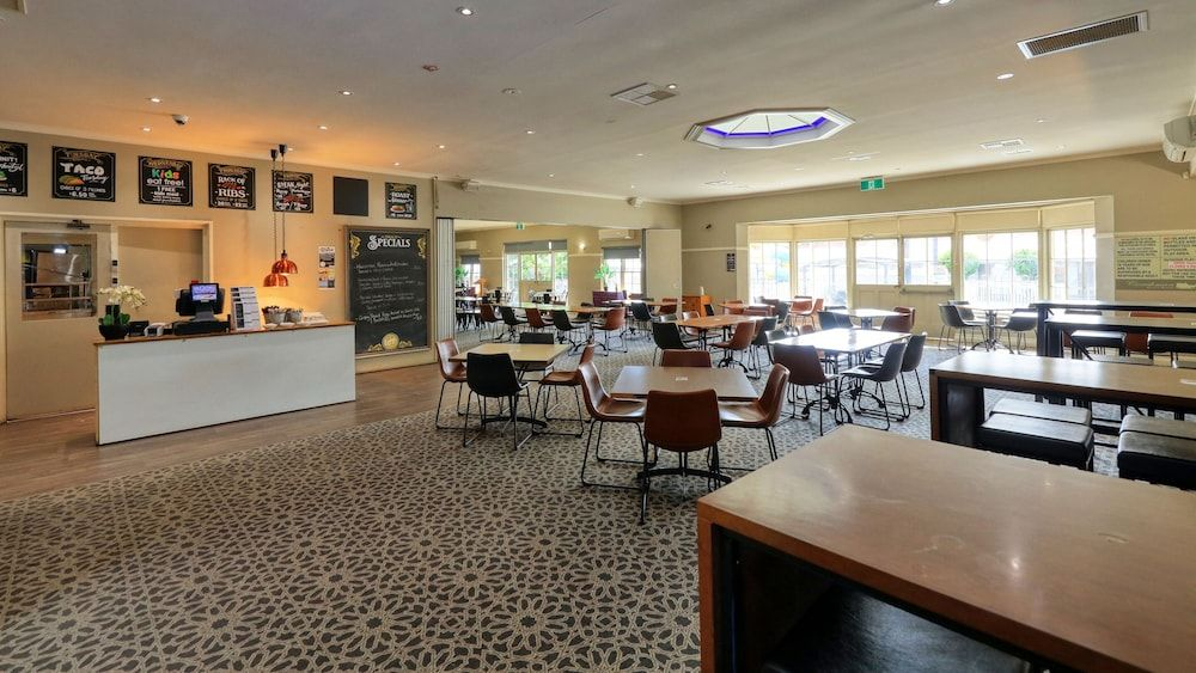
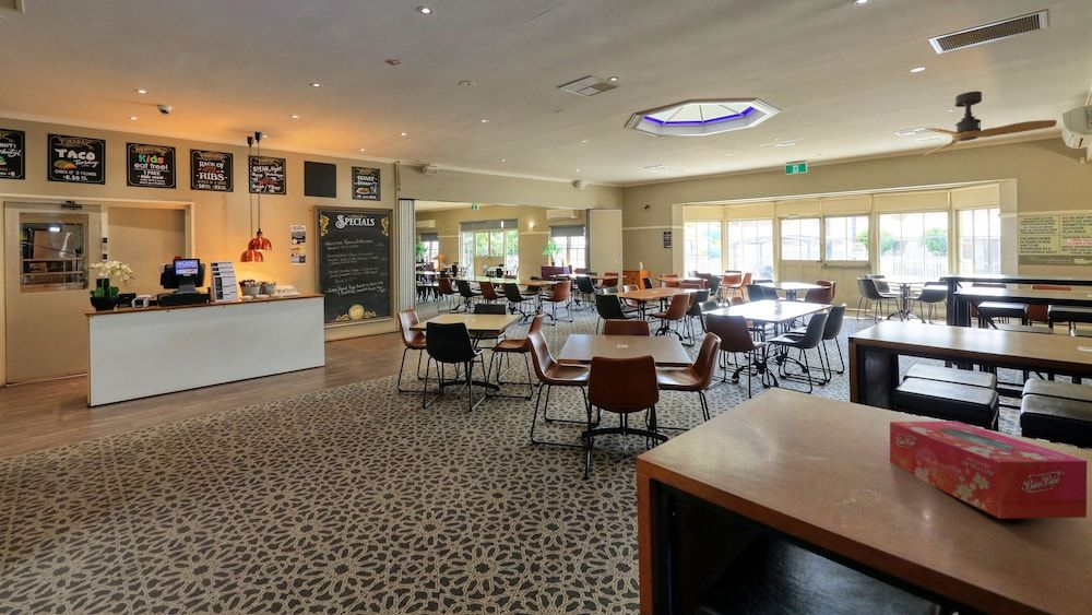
+ ceiling fan [923,91,1058,156]
+ tissue box [889,421,1088,520]
